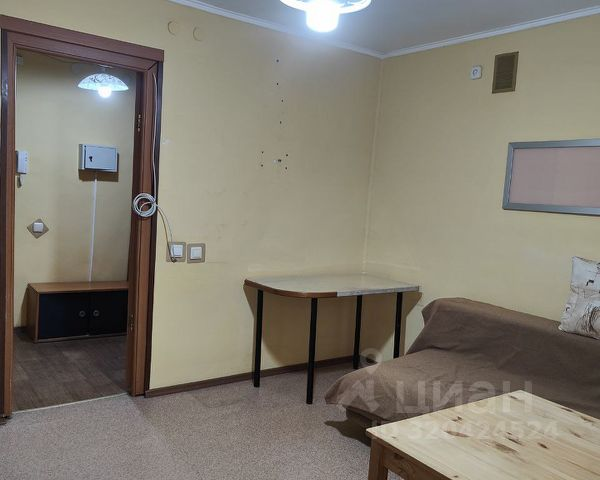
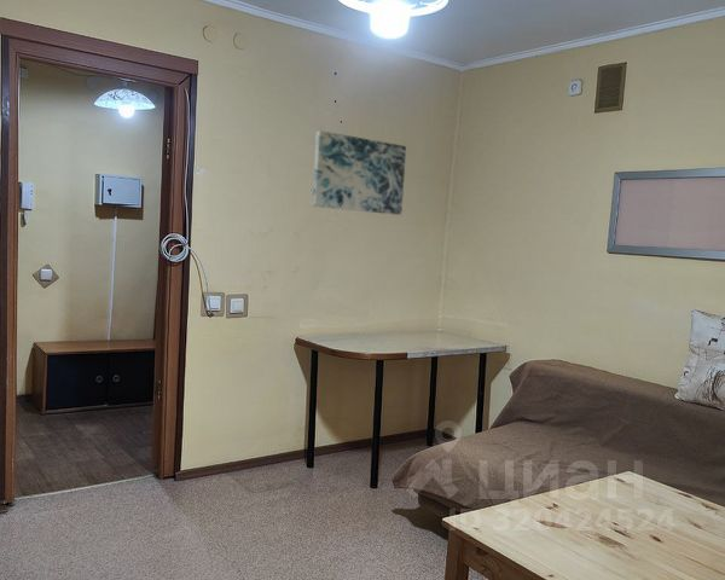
+ wall art [311,129,407,216]
